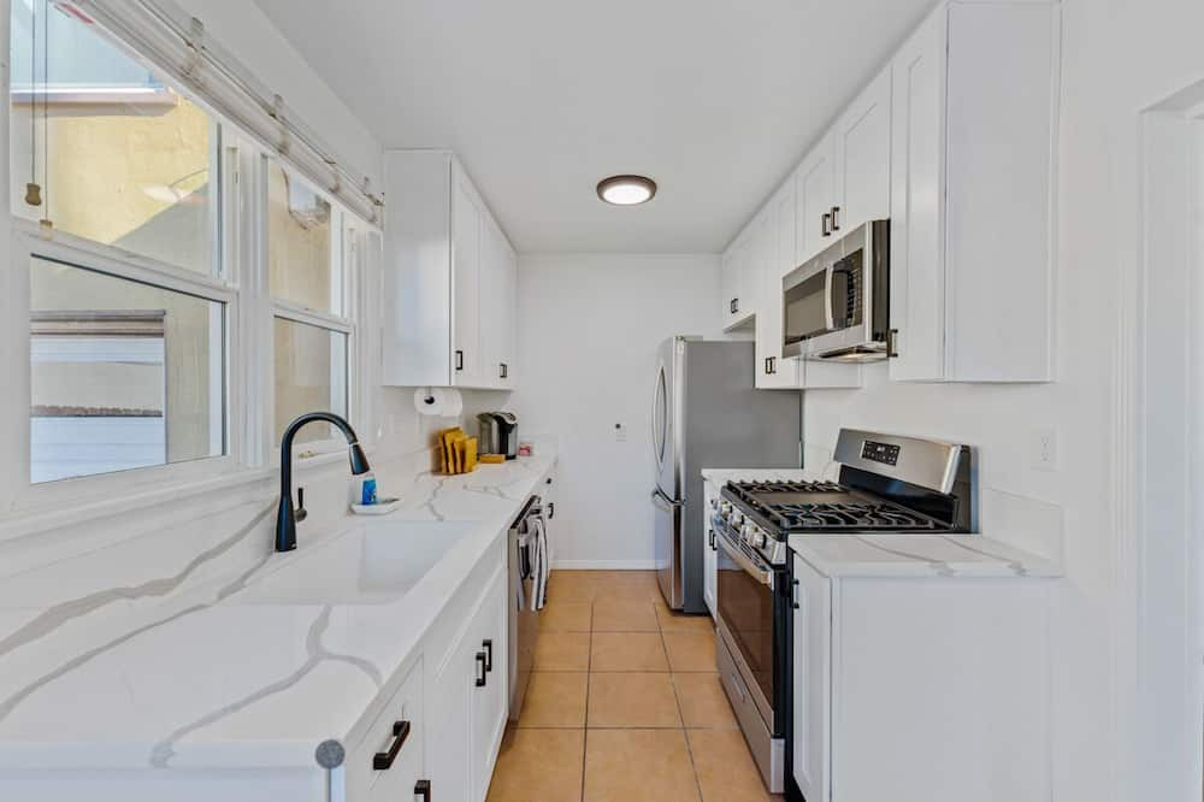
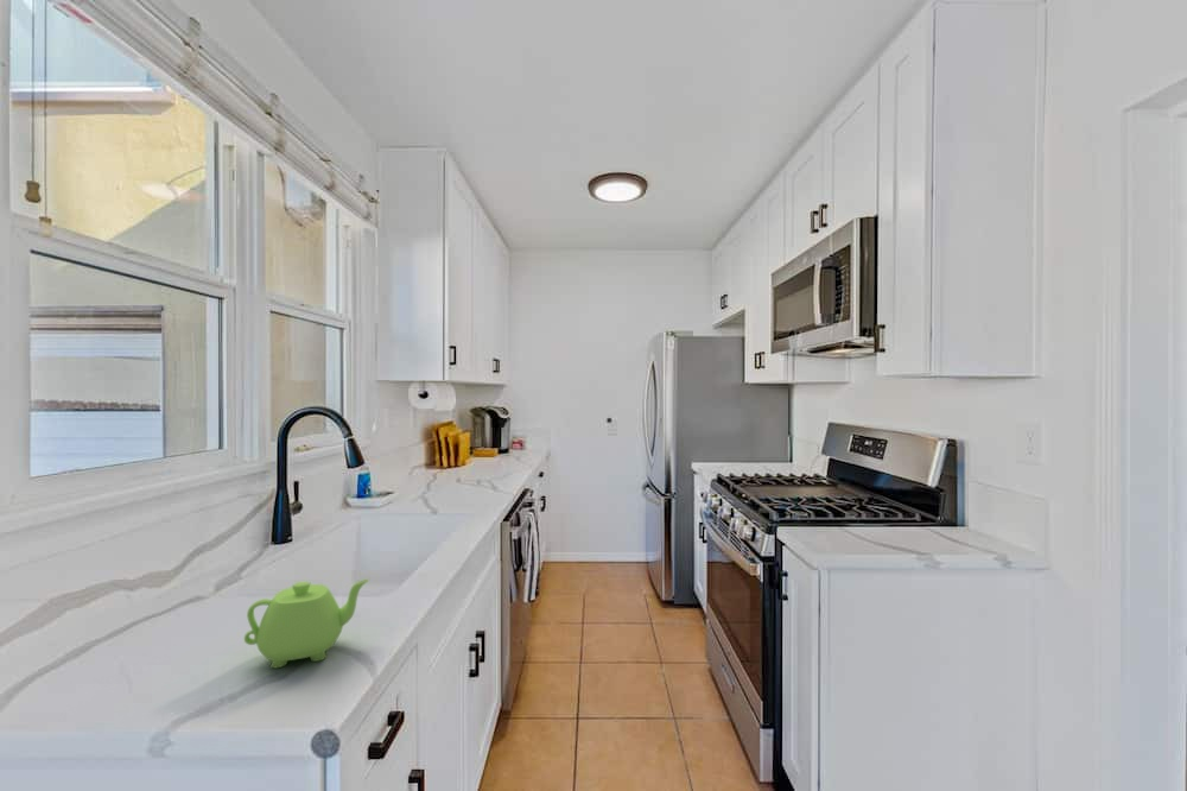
+ teapot [243,578,370,670]
